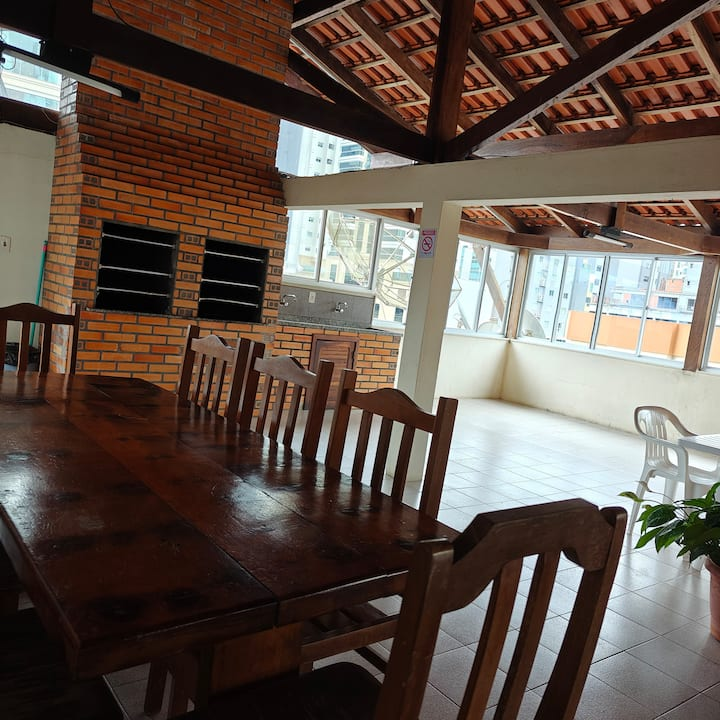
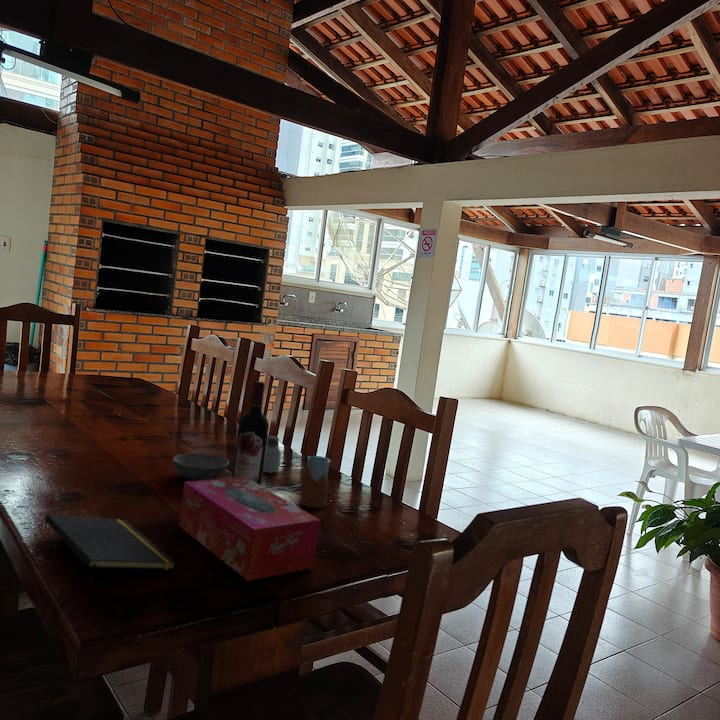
+ drinking glass [299,455,337,509]
+ tissue box [178,477,321,582]
+ saltshaker [263,435,282,474]
+ notepad [44,513,177,588]
+ wine bottle [231,380,270,486]
+ bowl [172,452,230,481]
